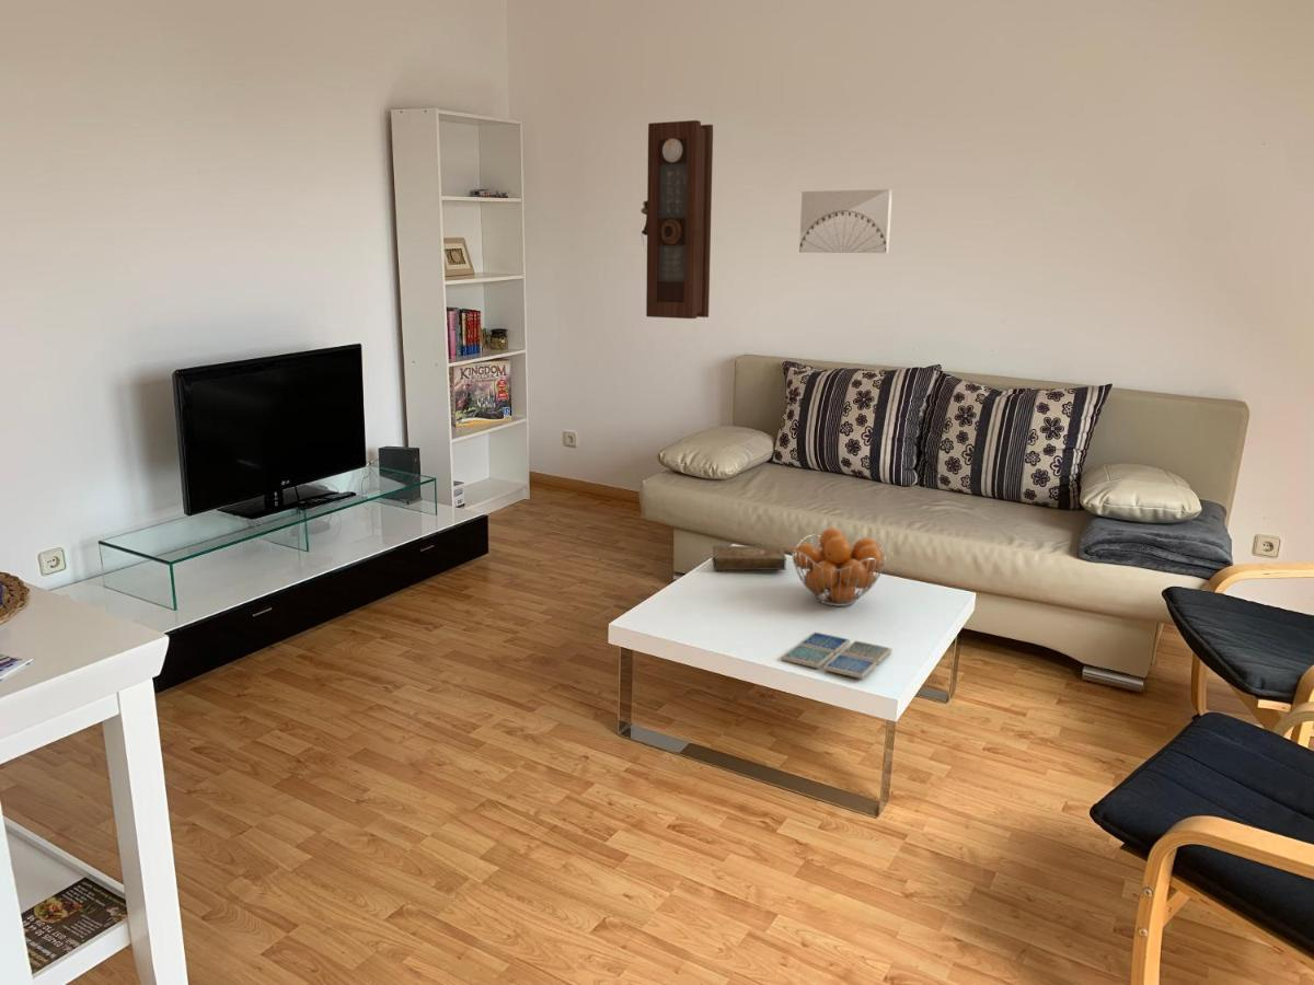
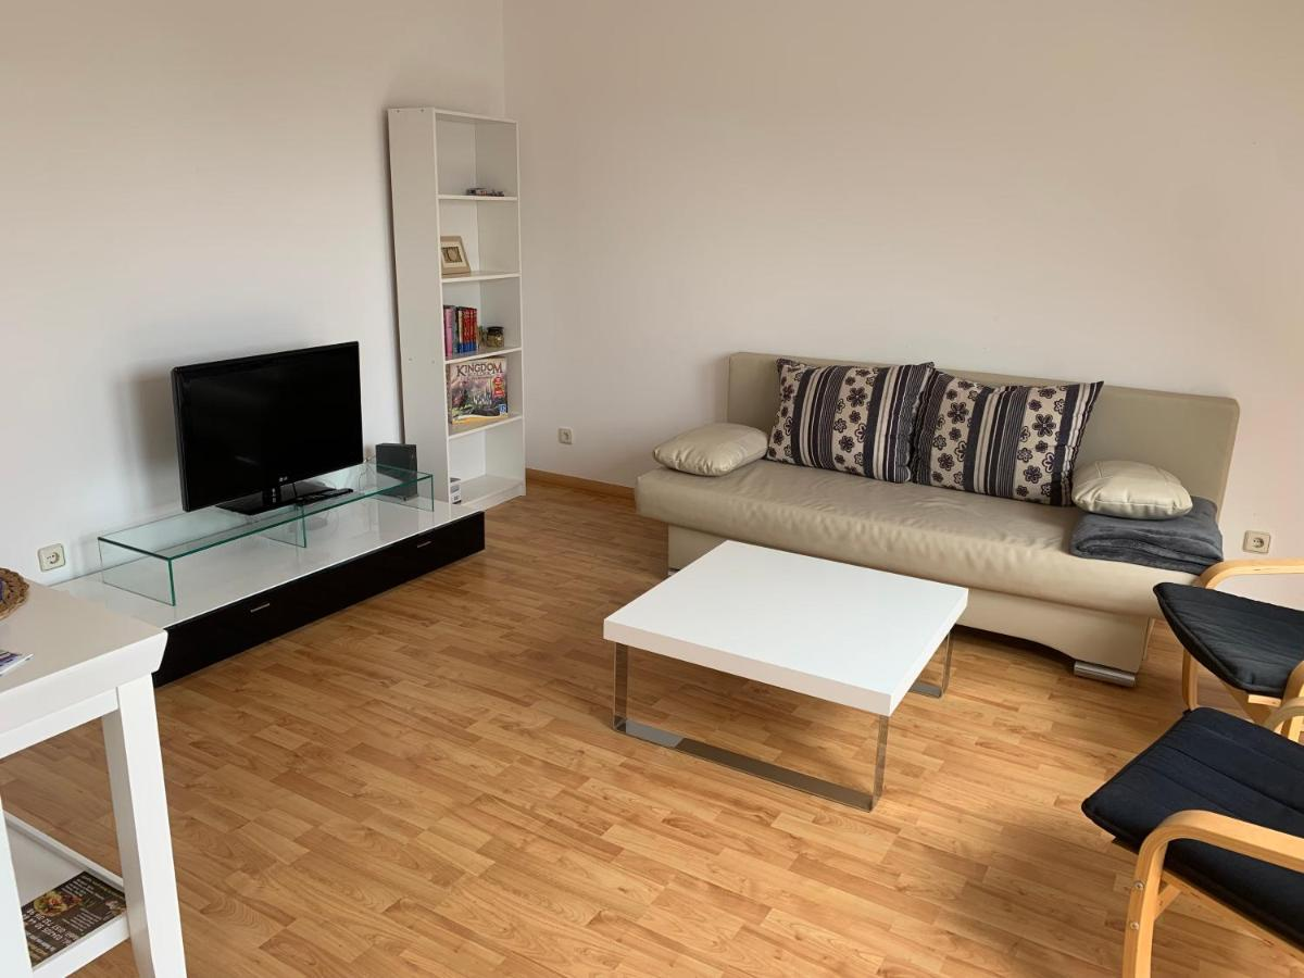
- book [711,544,787,571]
- fruit basket [791,528,887,607]
- drink coaster [781,631,892,680]
- wall art [798,188,894,254]
- pendulum clock [639,119,714,320]
